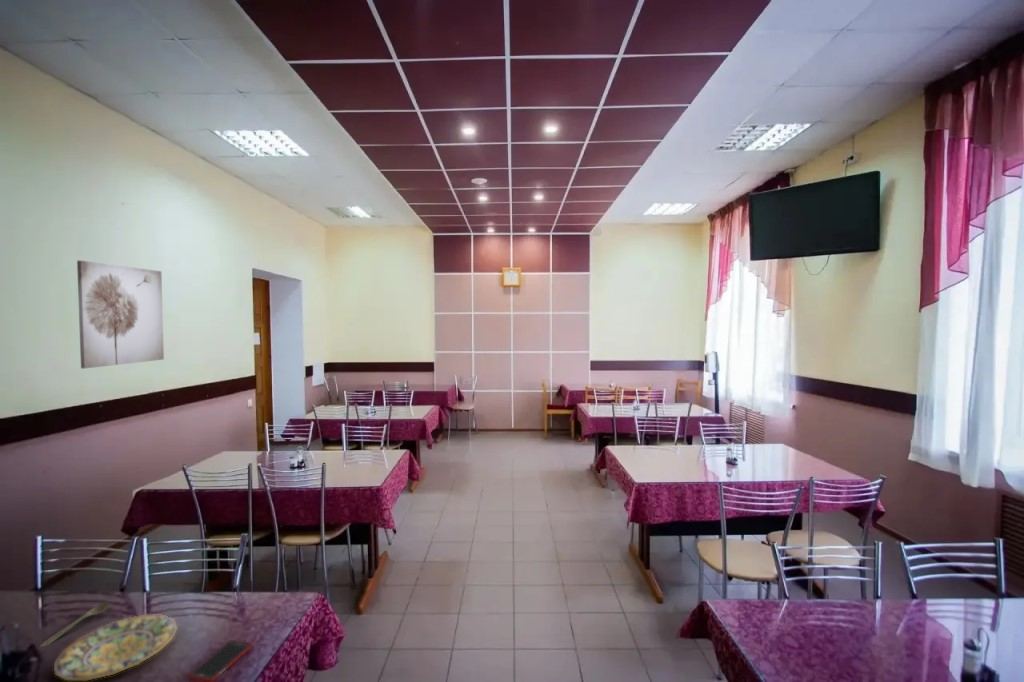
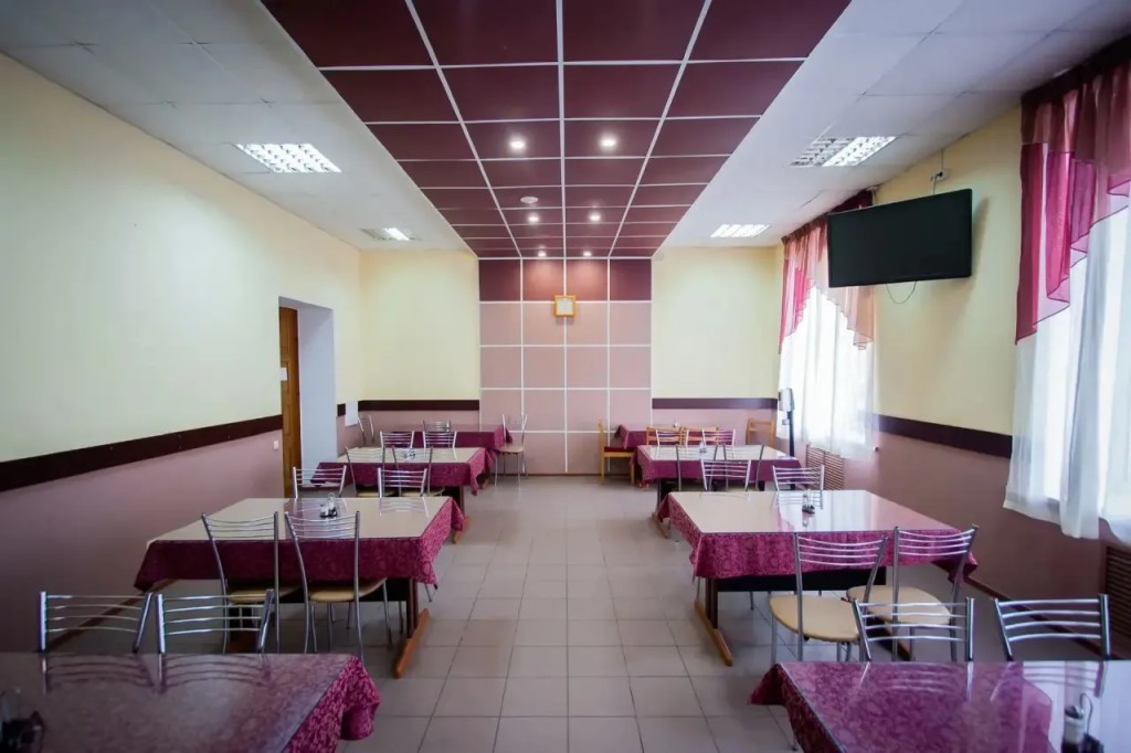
- plate [53,614,178,681]
- cell phone [187,639,253,682]
- spoon [39,601,110,648]
- wall art [76,260,165,369]
